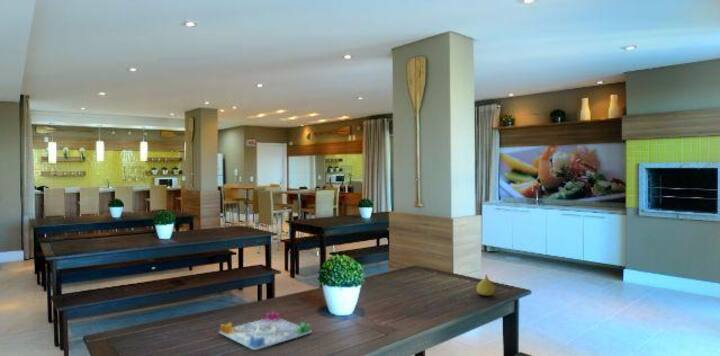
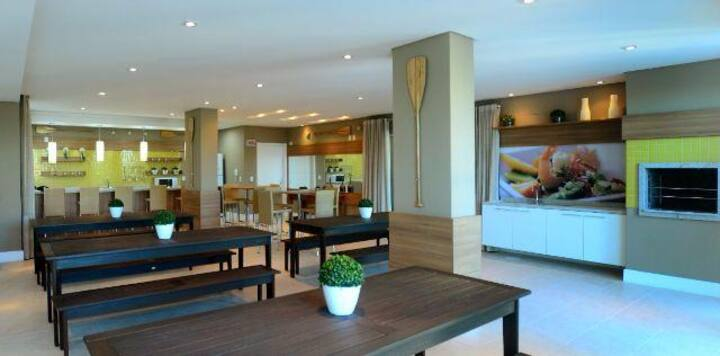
- board game [218,311,312,351]
- fruit [475,274,495,297]
